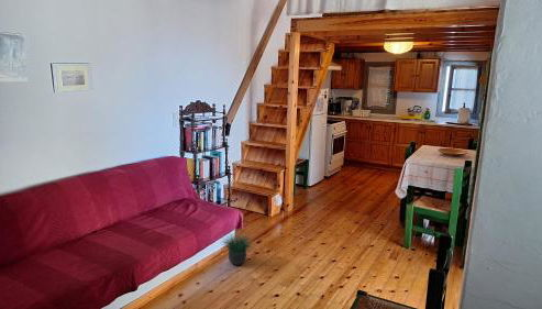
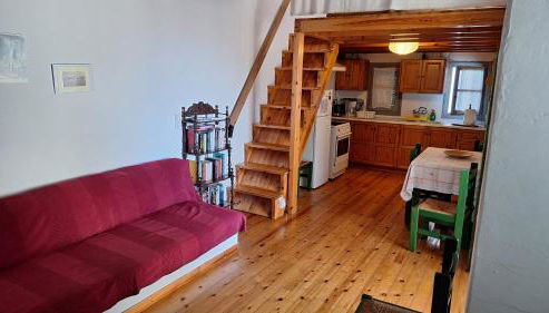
- potted plant [218,225,256,266]
